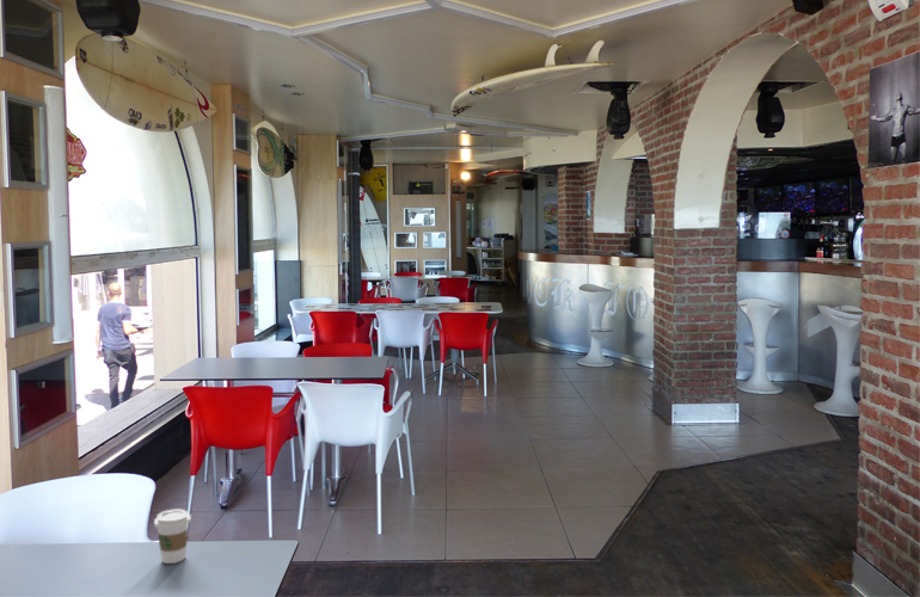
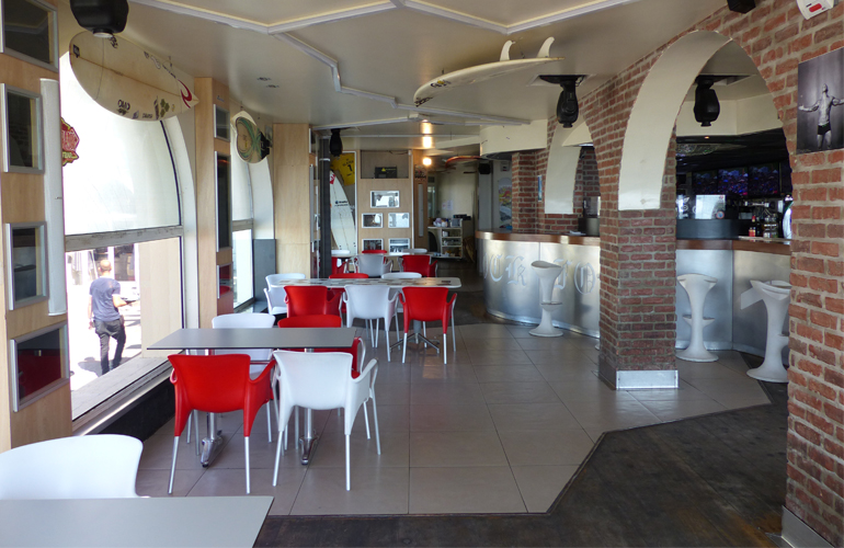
- coffee cup [153,509,192,565]
